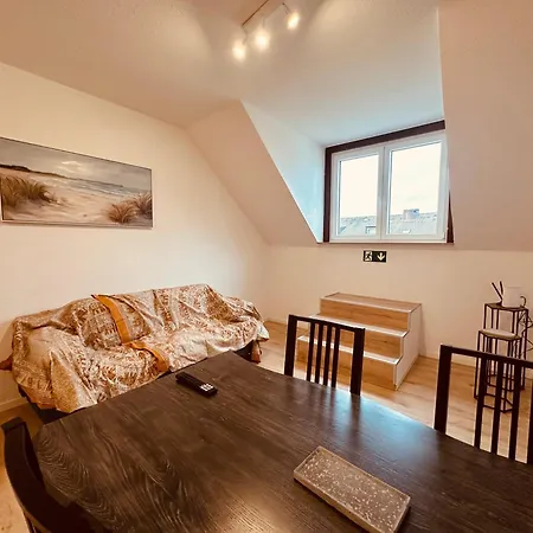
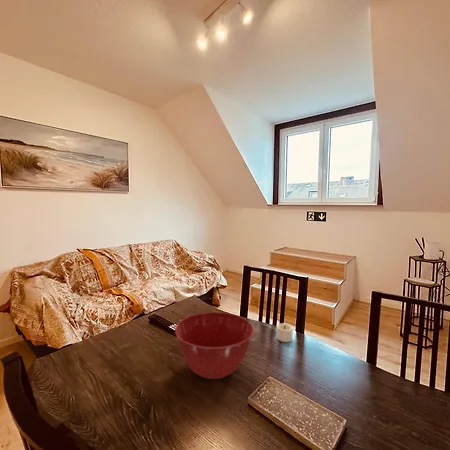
+ candle [276,323,294,343]
+ mixing bowl [174,311,255,380]
